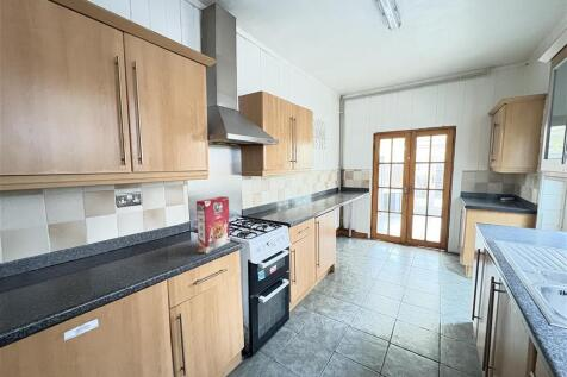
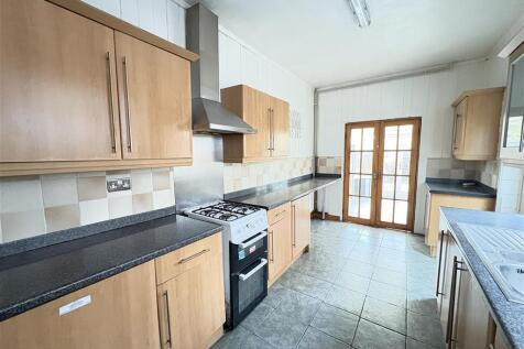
- cereal box [195,195,231,255]
